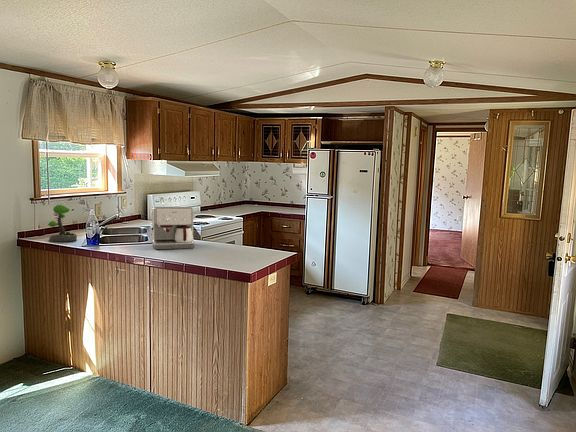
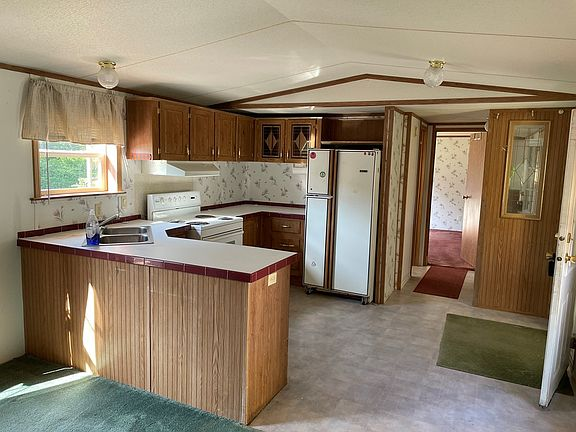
- coffee maker [150,206,195,250]
- plant [47,204,78,243]
